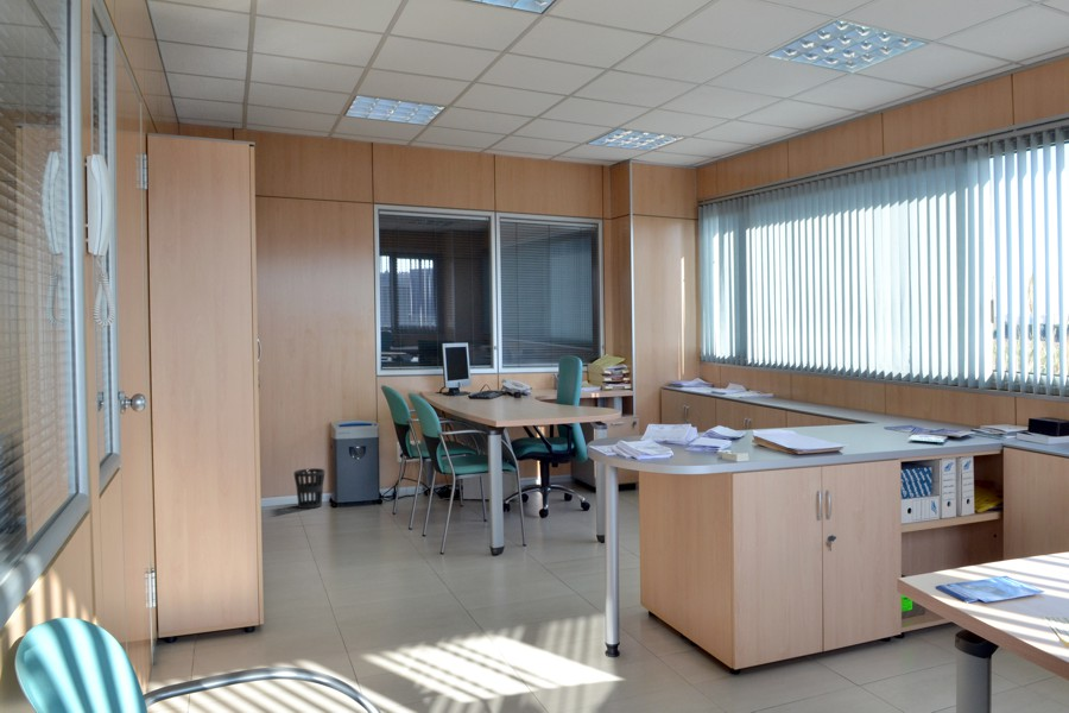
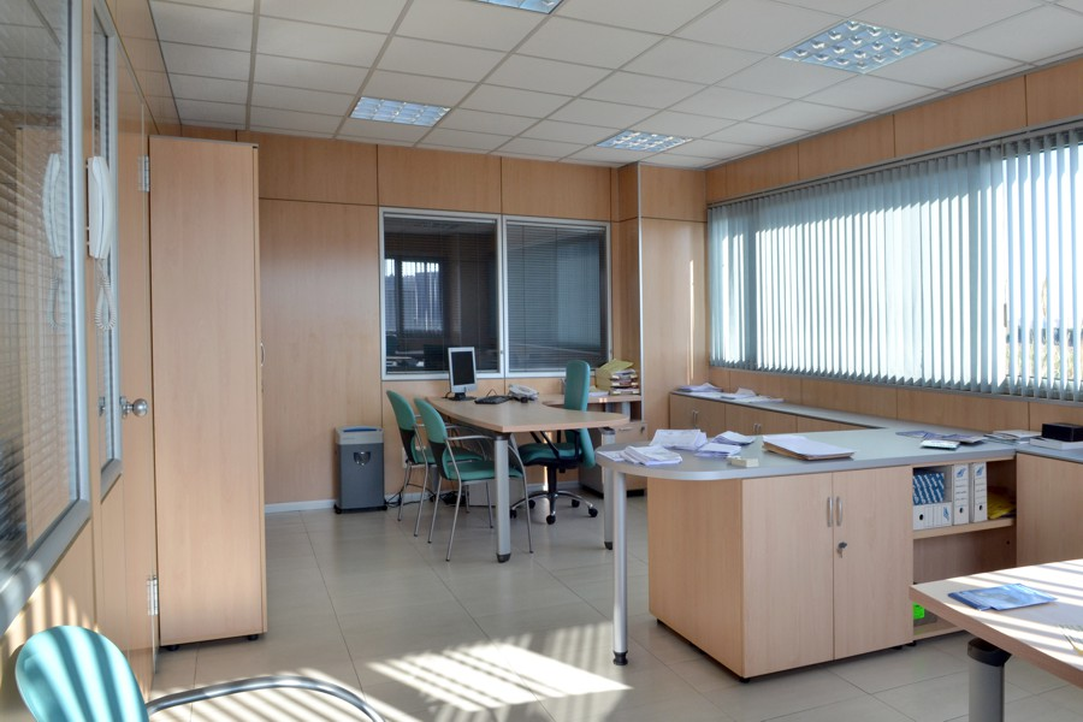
- wastebasket [293,467,325,510]
